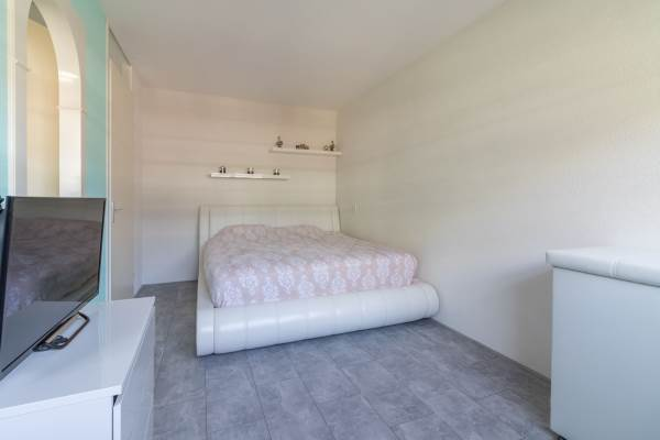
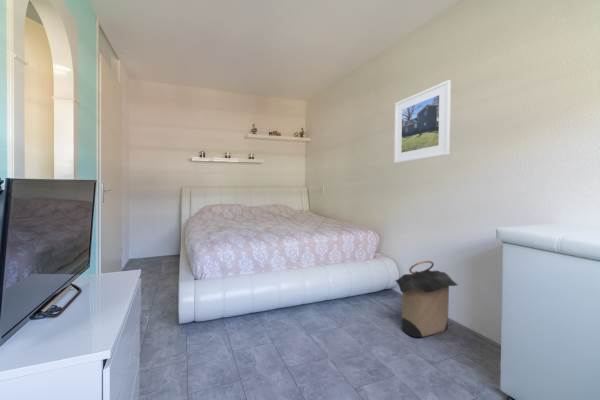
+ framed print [393,79,452,164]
+ laundry hamper [394,260,459,338]
